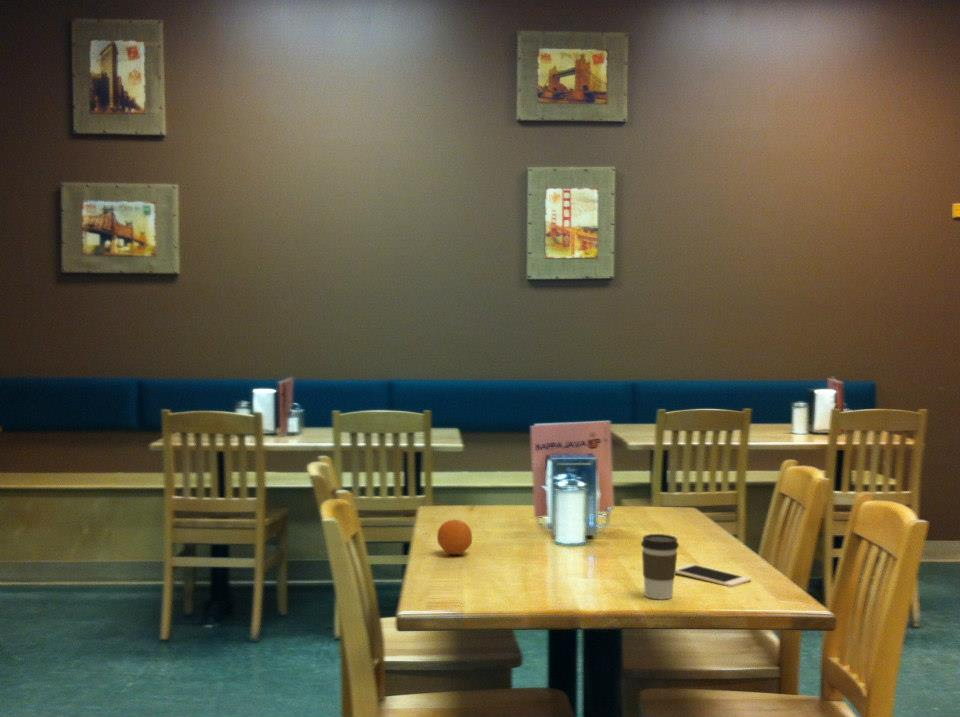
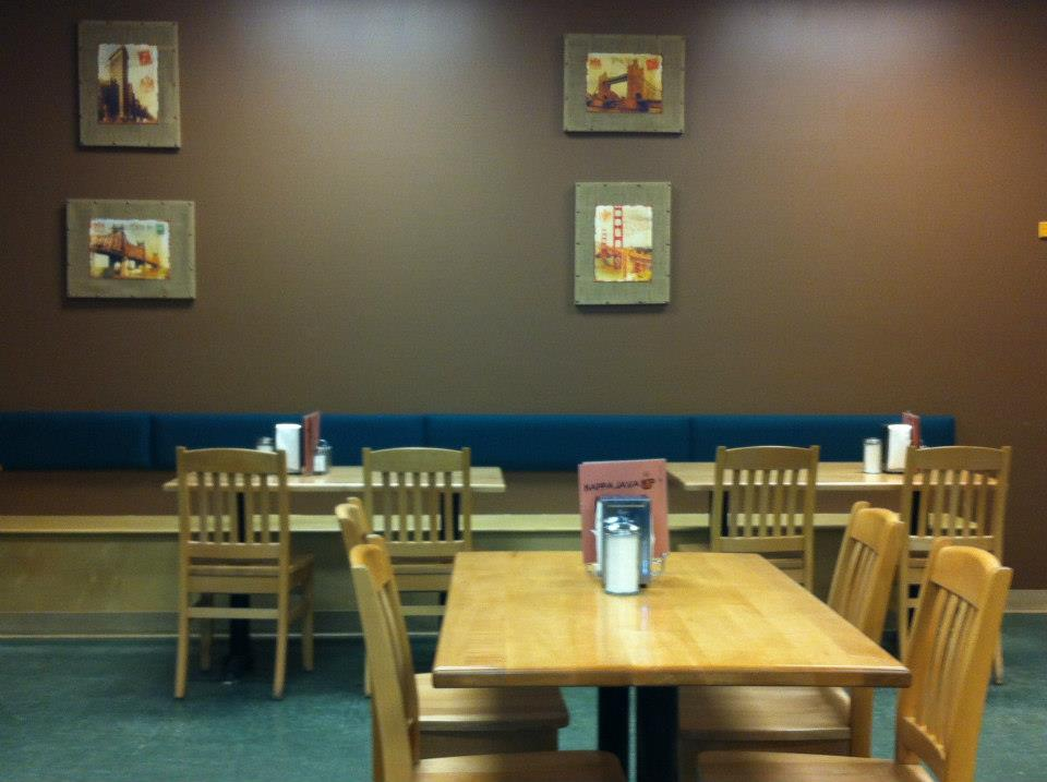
- cell phone [675,563,752,588]
- fruit [436,519,473,556]
- coffee cup [640,533,680,600]
